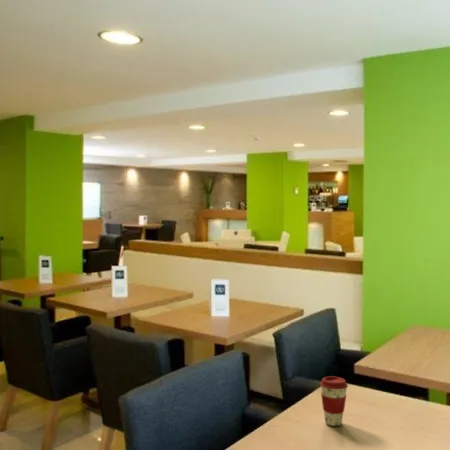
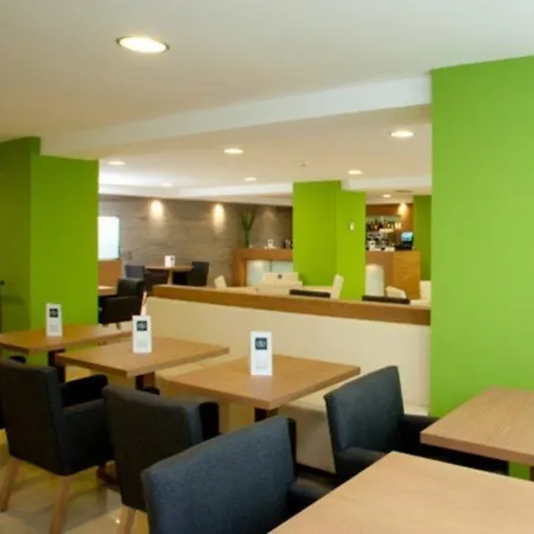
- coffee cup [319,375,349,427]
